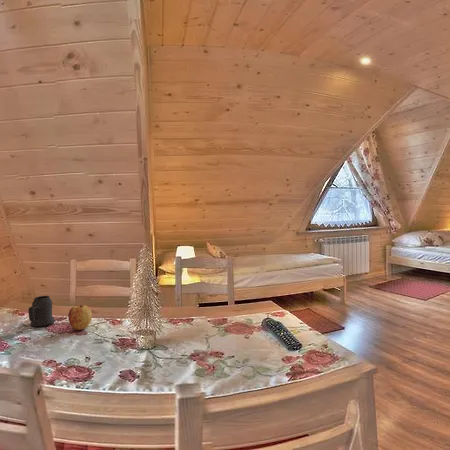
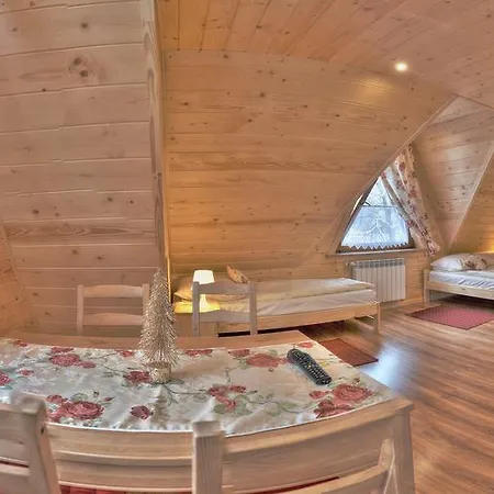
- apple [67,304,93,331]
- mug [28,295,55,328]
